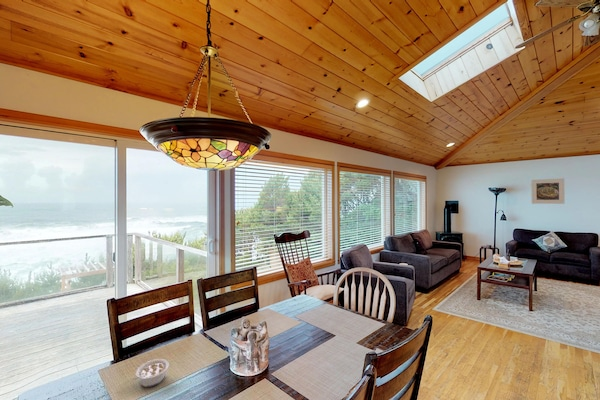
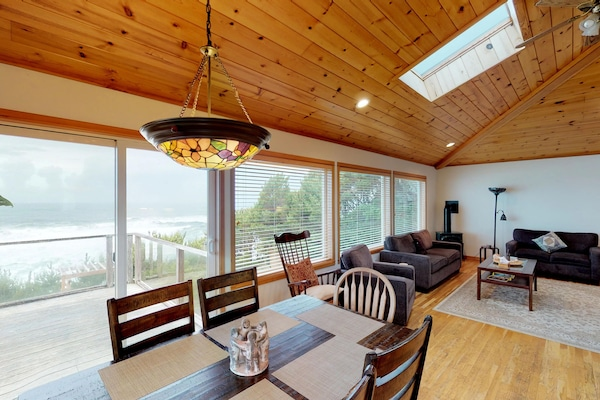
- legume [132,358,170,388]
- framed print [531,177,565,205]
